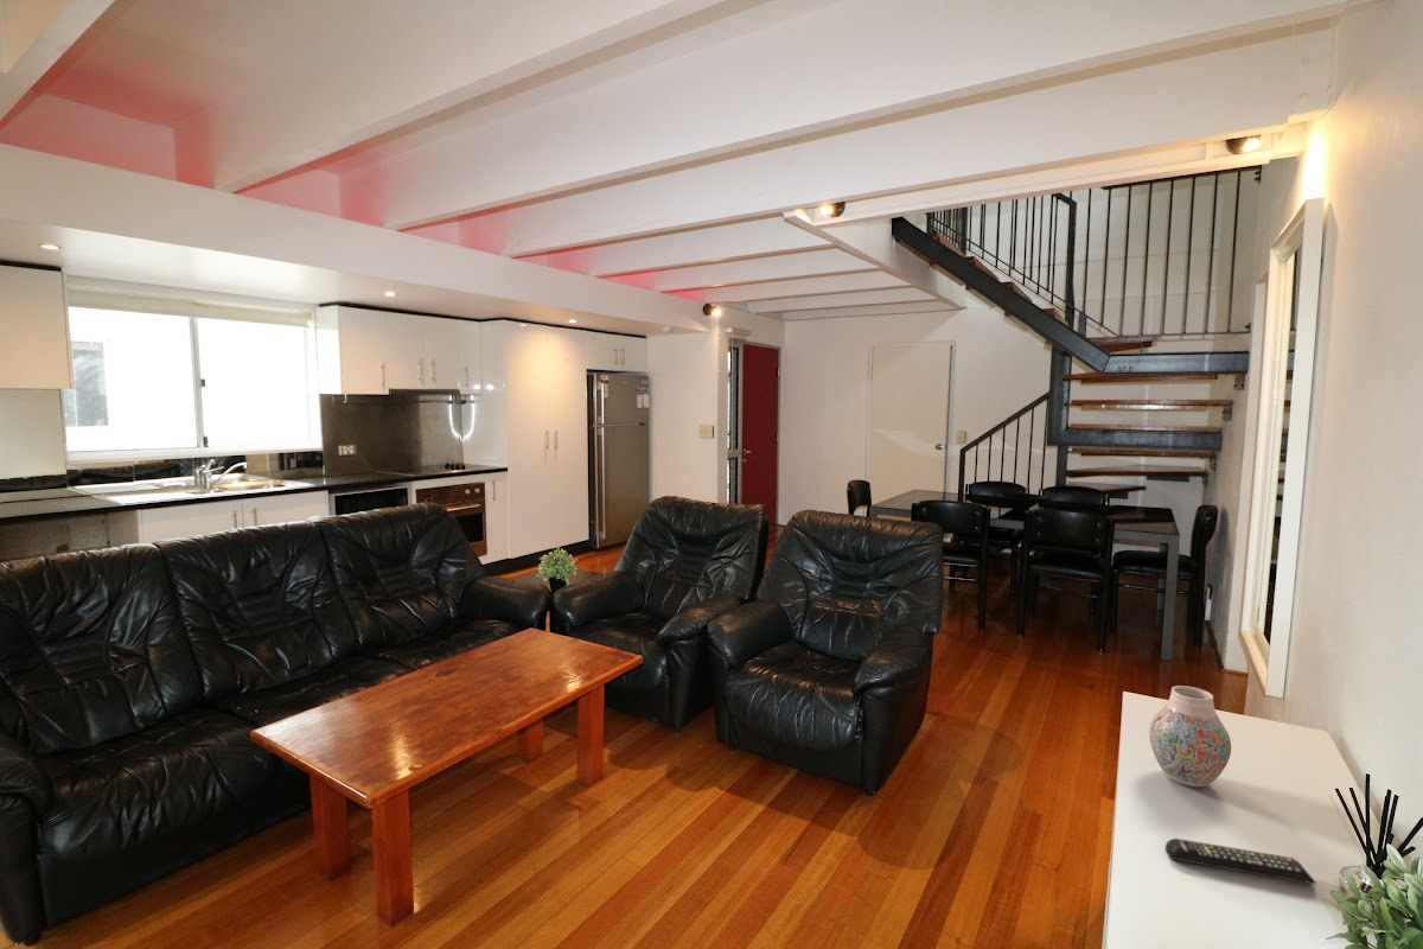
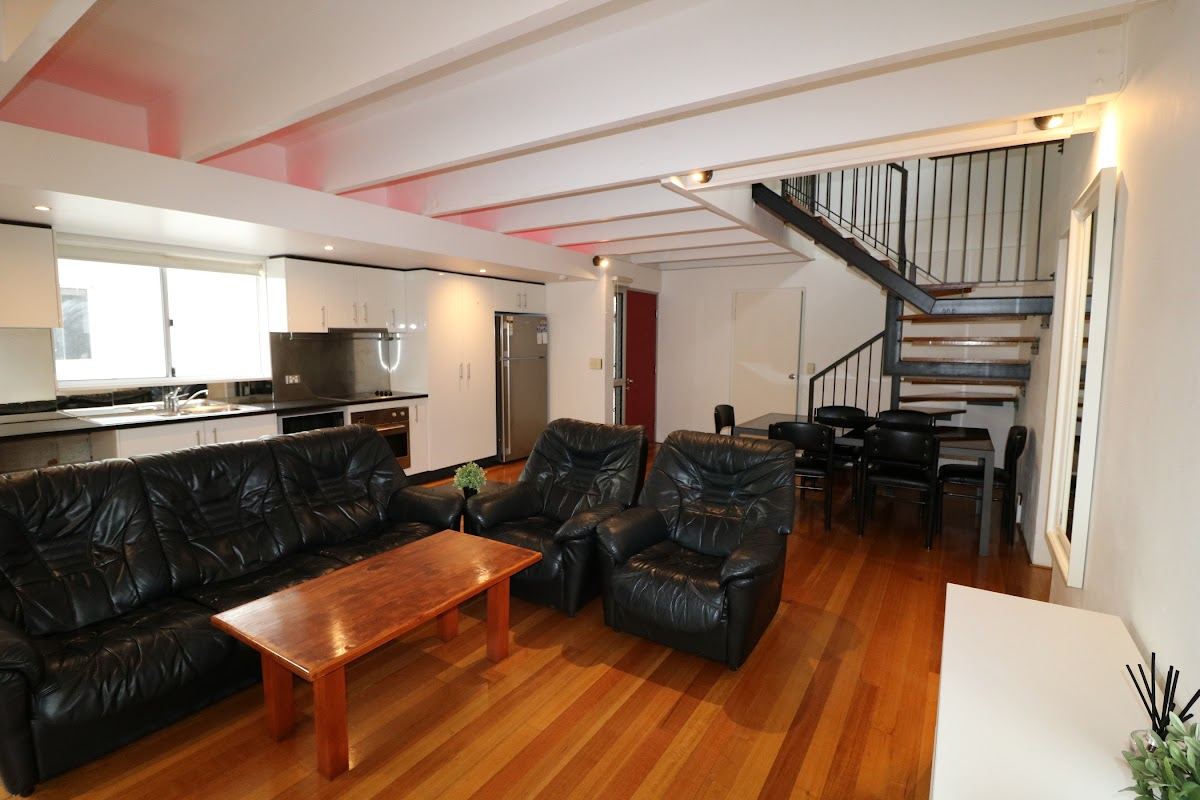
- remote control [1164,837,1317,886]
- vase [1148,684,1232,788]
